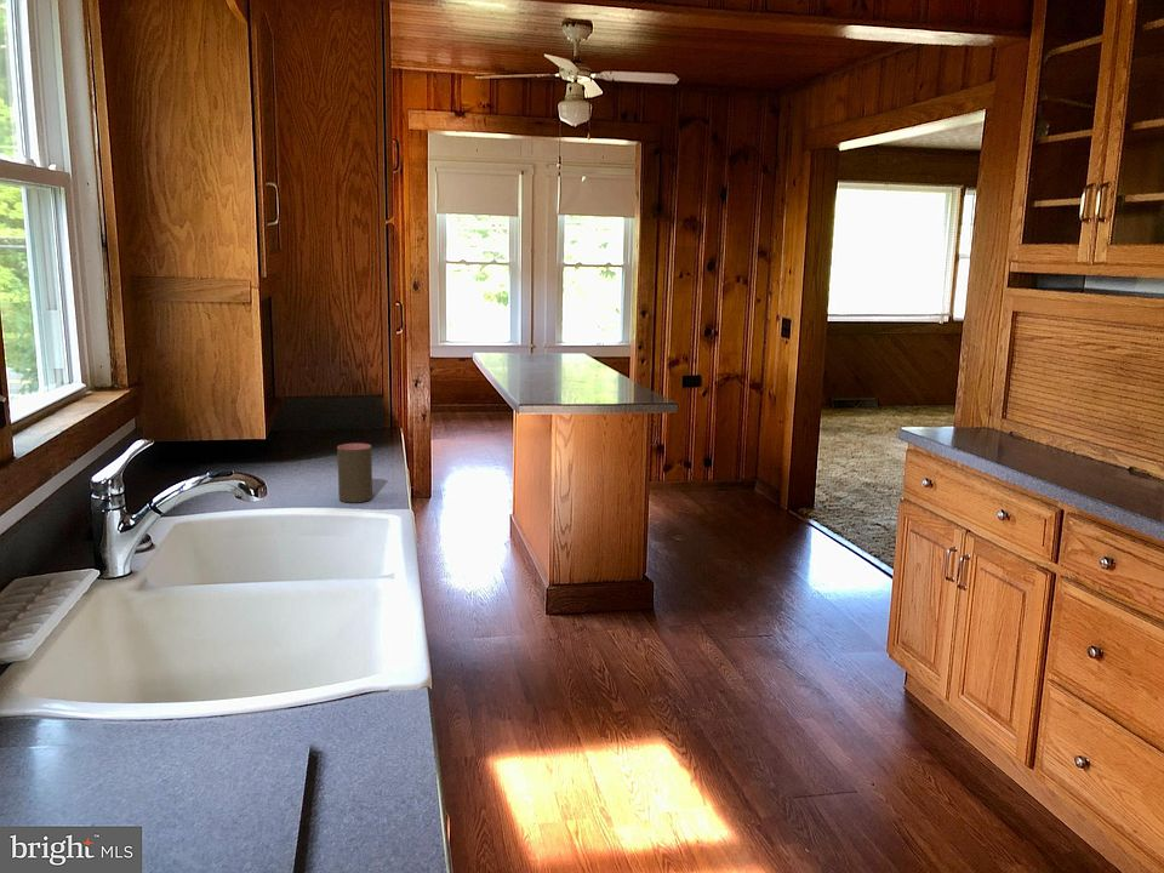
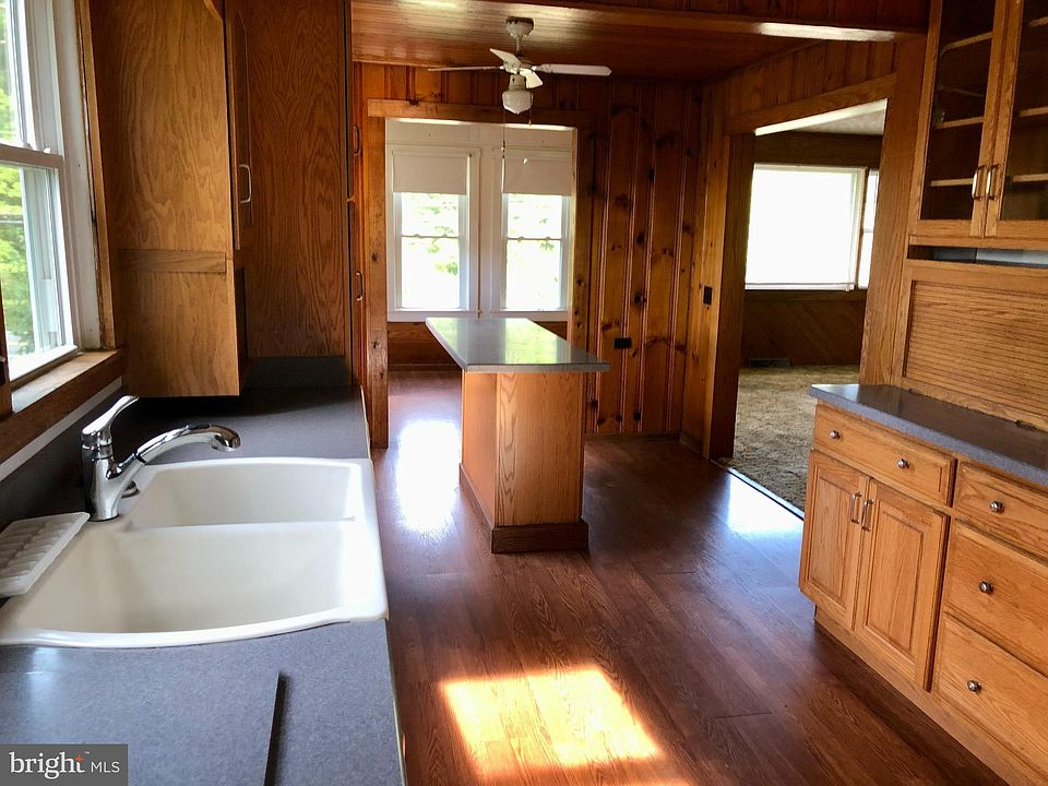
- cup [336,443,373,503]
